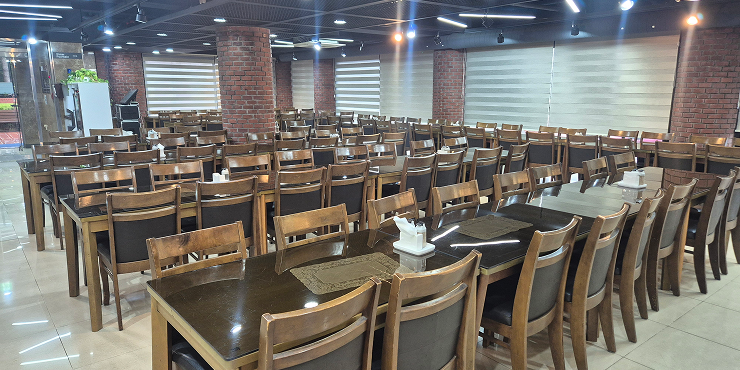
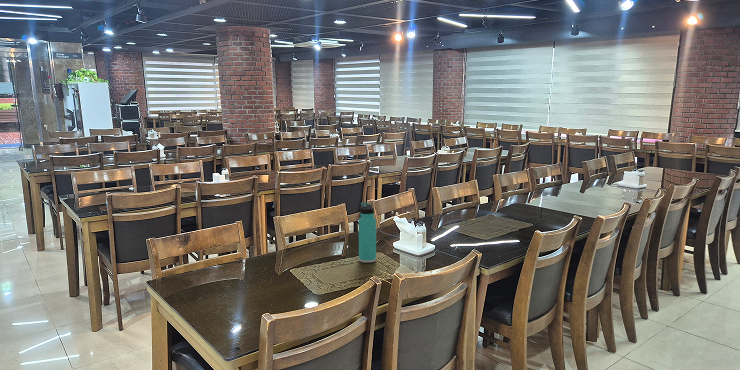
+ thermos bottle [358,201,377,264]
